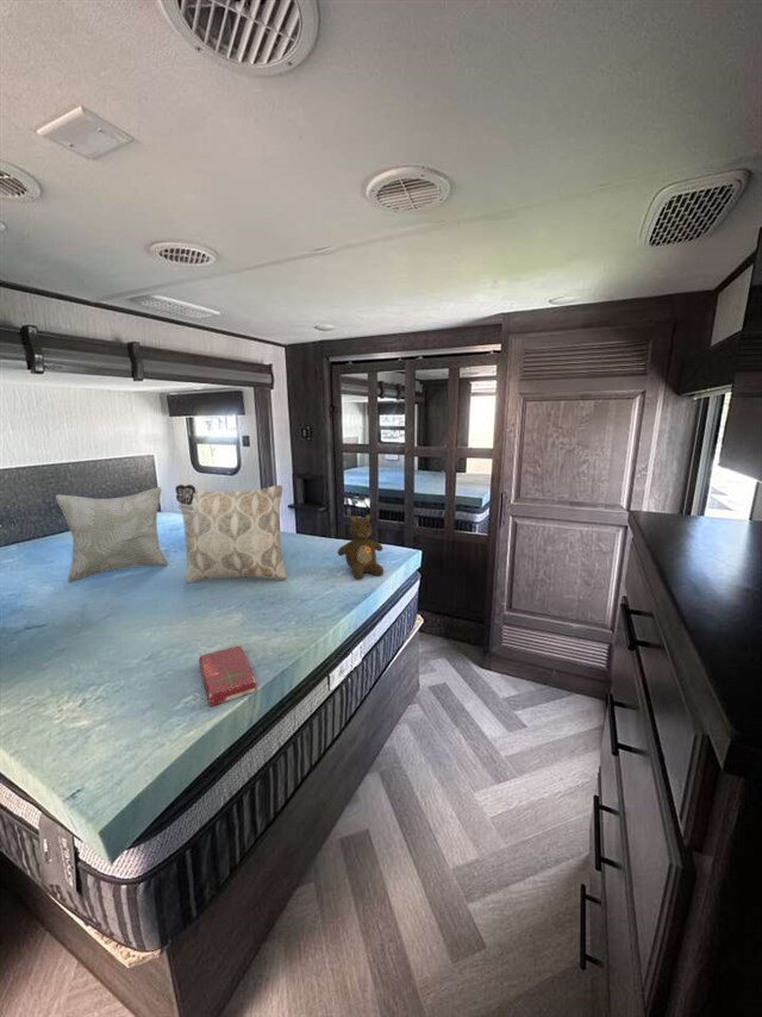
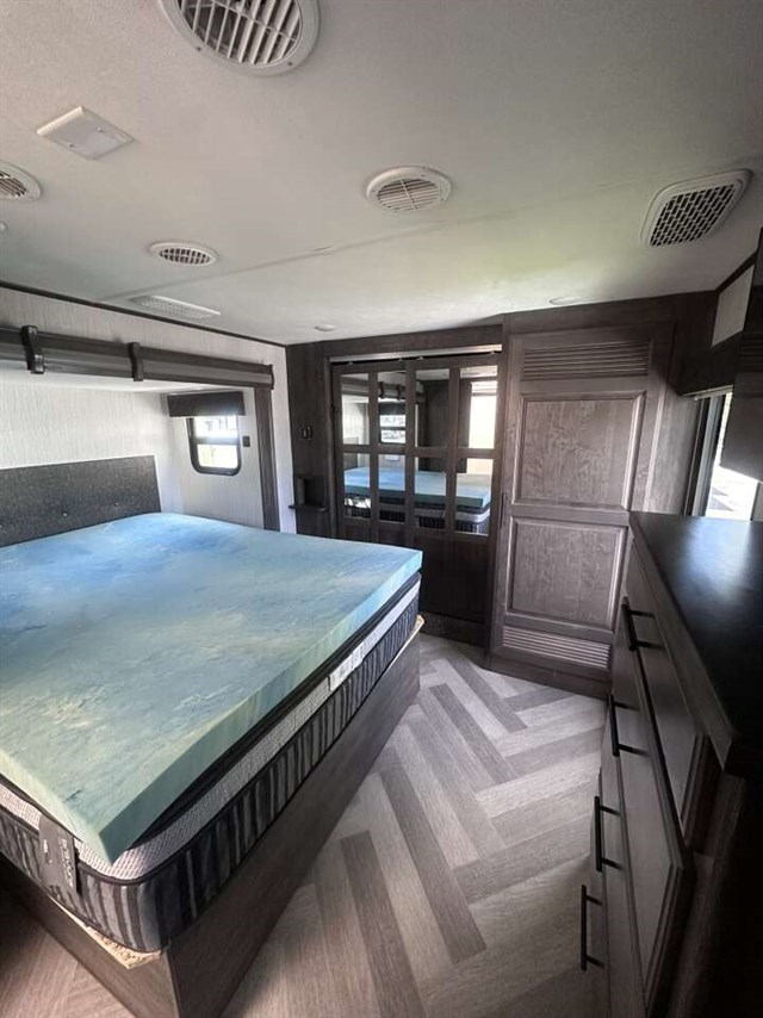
- decorative pillow [55,486,169,584]
- book [198,644,258,707]
- decorative pillow [174,483,287,585]
- teddy bear [337,513,385,580]
